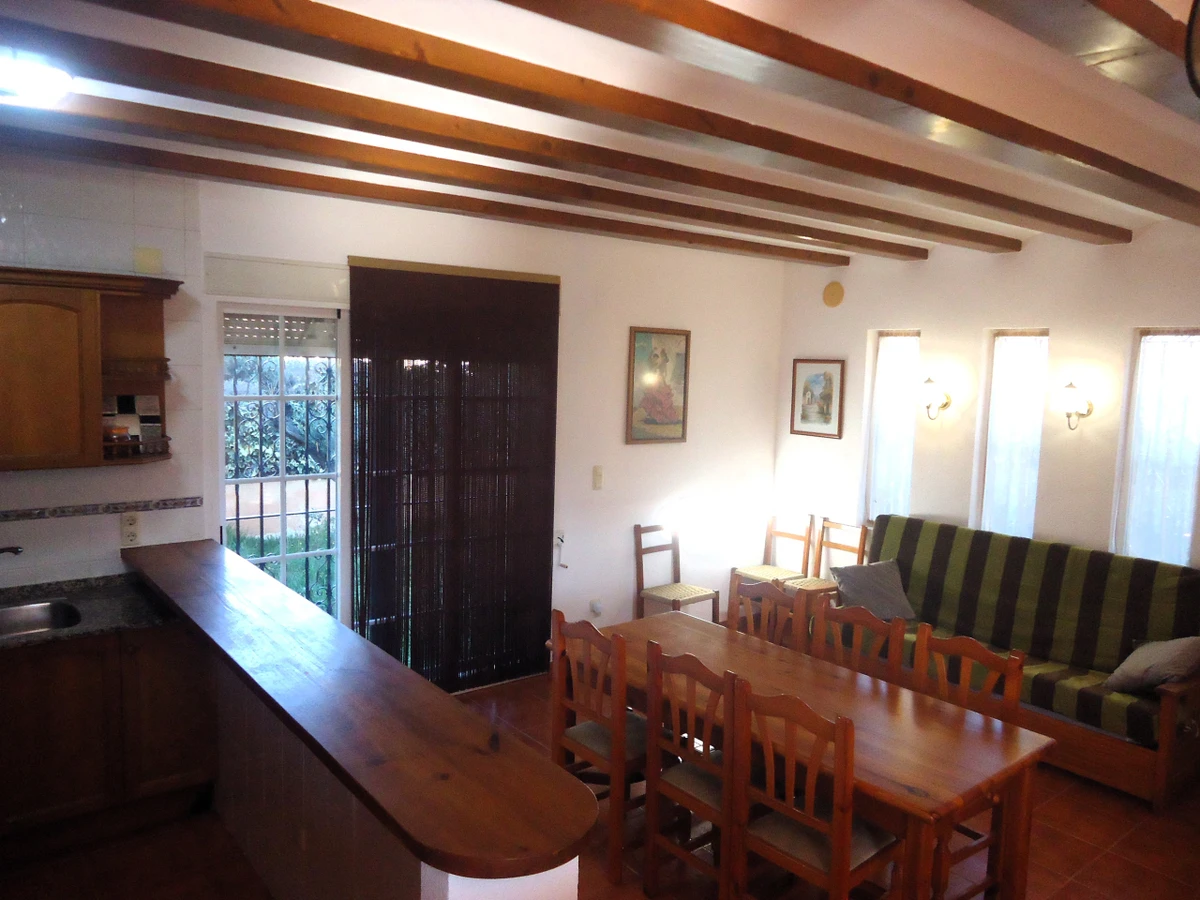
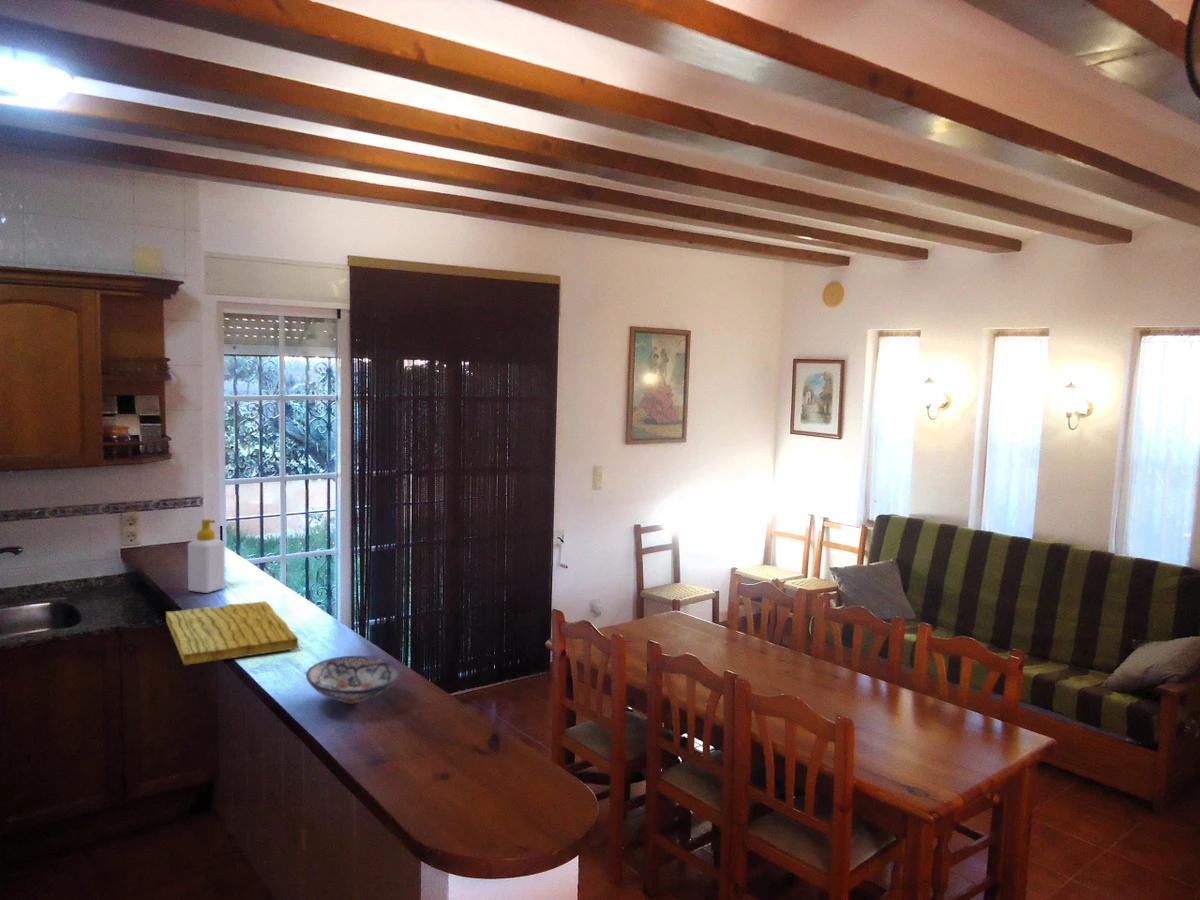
+ soap bottle [187,518,225,594]
+ cutting board [165,600,299,666]
+ bowl [305,655,401,705]
